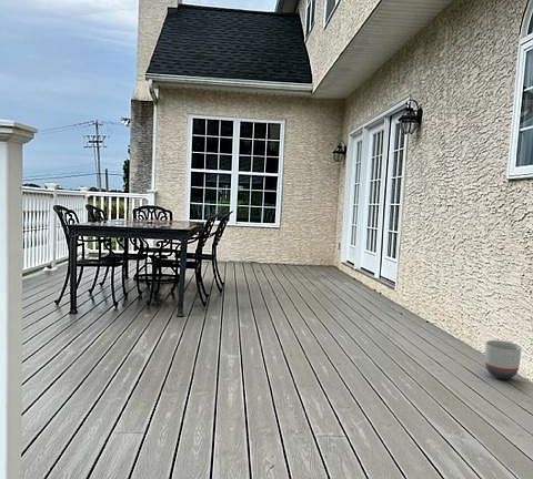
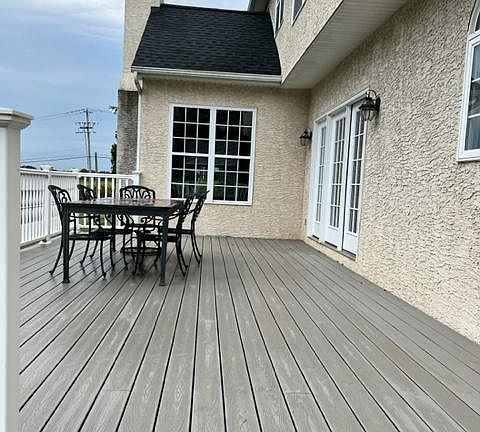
- planter [484,339,522,380]
